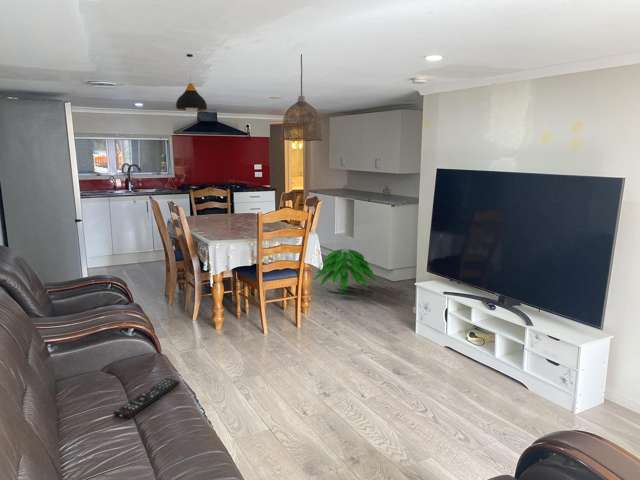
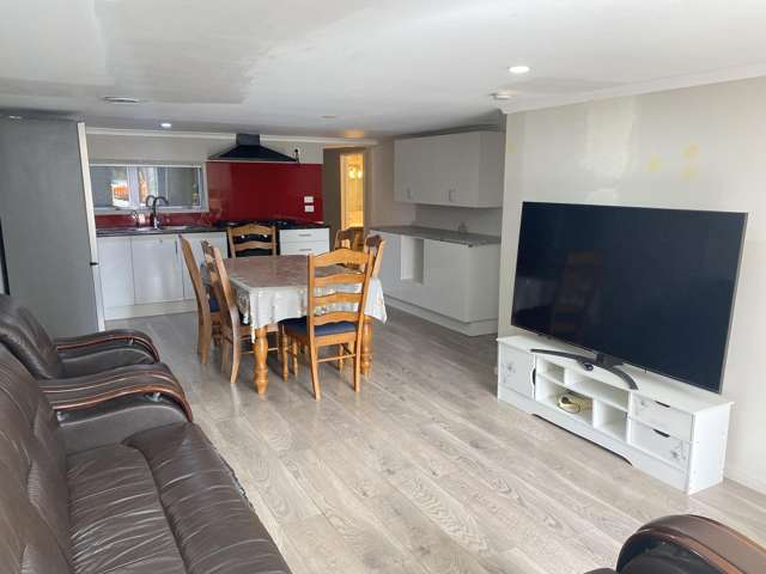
- pendant lamp [279,53,324,142]
- remote control [112,377,181,420]
- indoor plant [312,248,377,292]
- pendant light [175,53,208,113]
